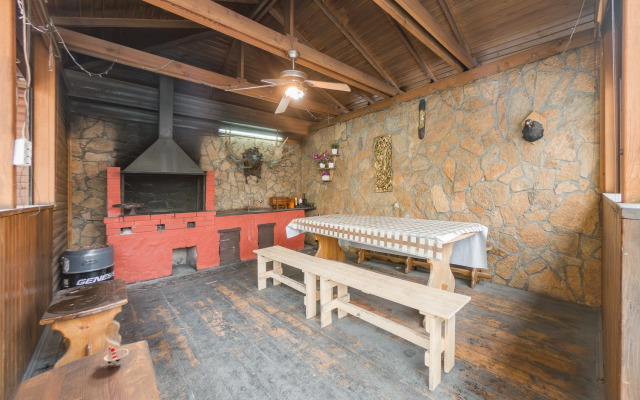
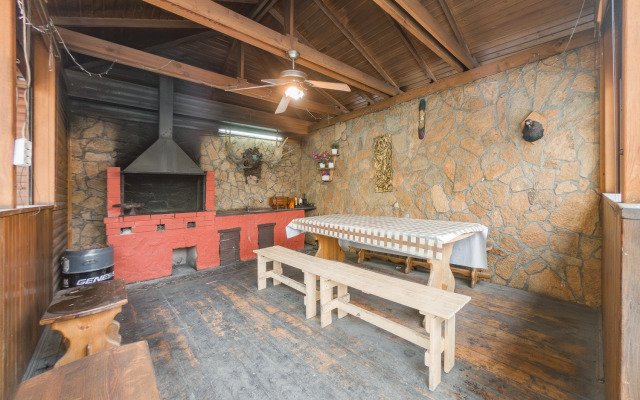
- cup [101,345,130,368]
